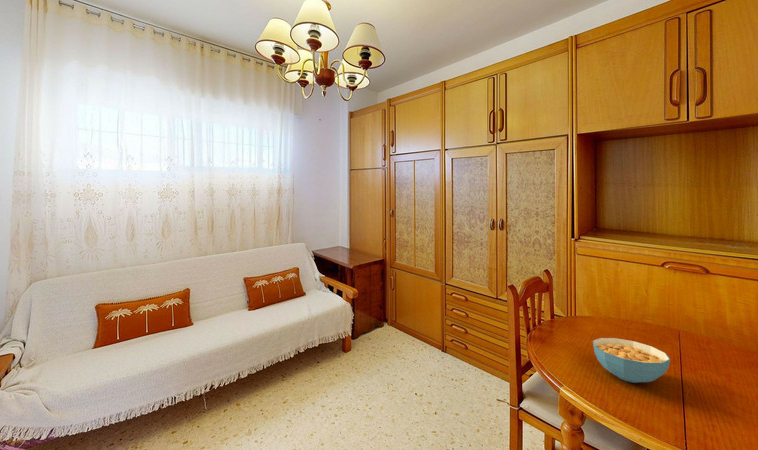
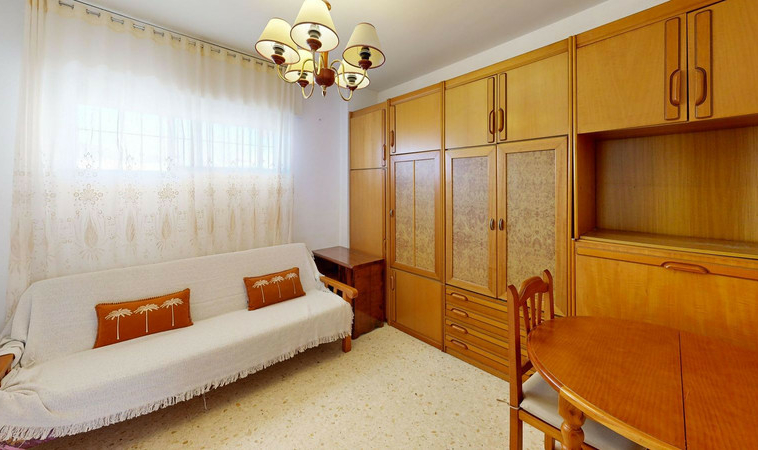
- cereal bowl [592,337,671,384]
